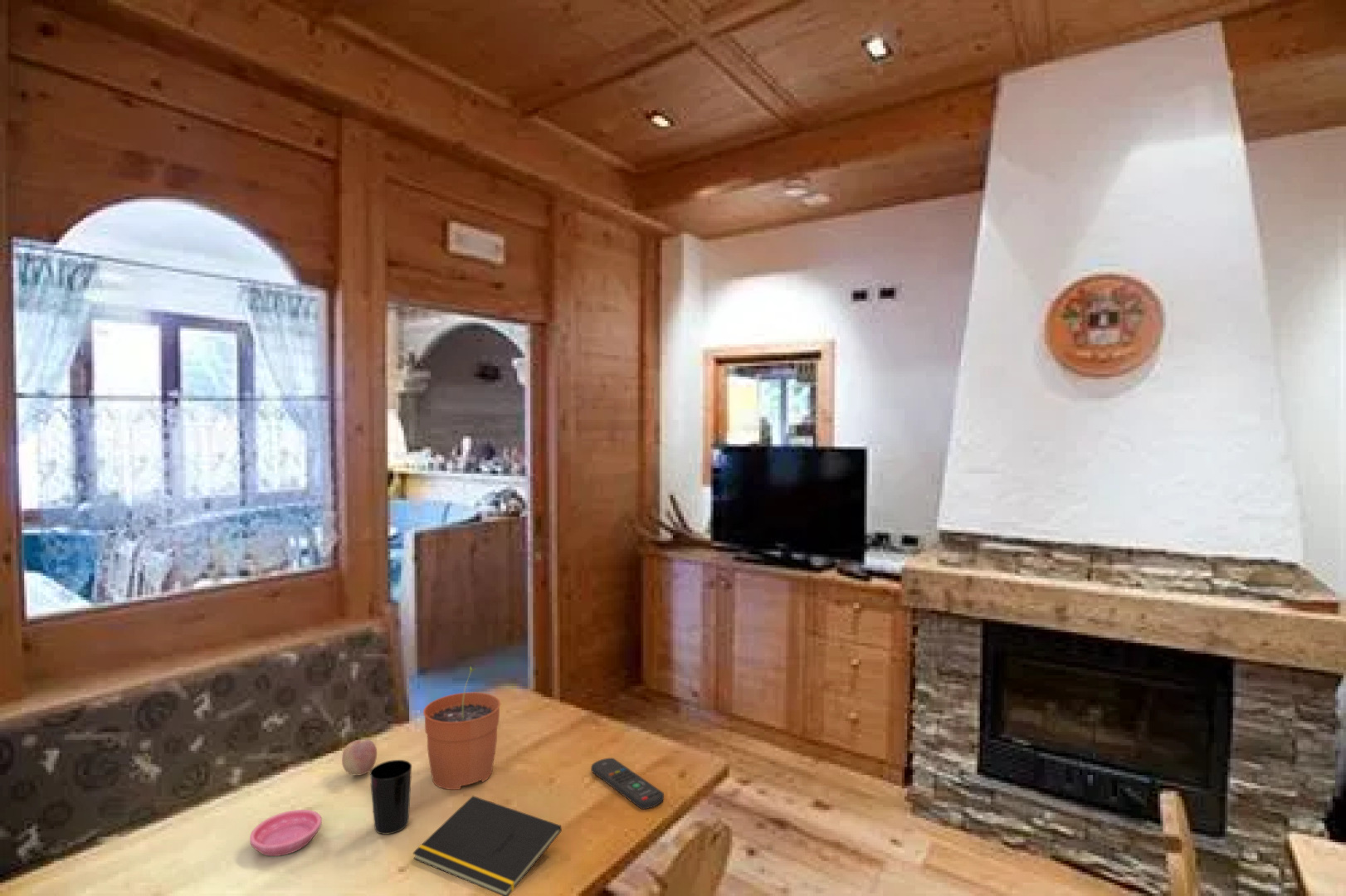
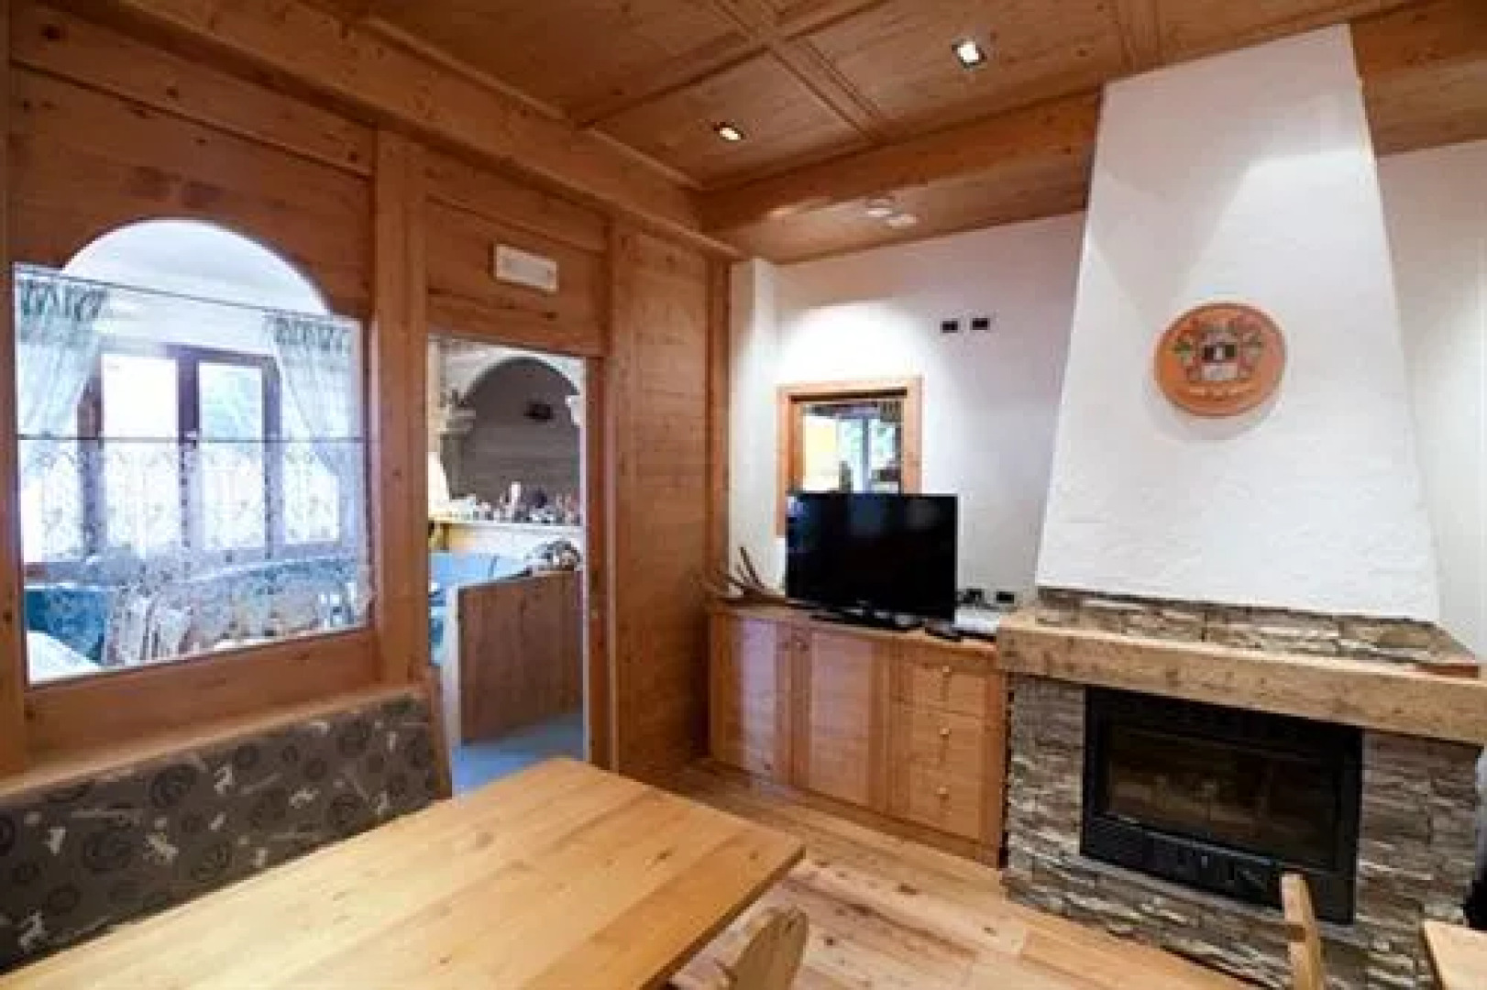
- saucer [249,809,323,857]
- plant pot [422,665,501,791]
- remote control [590,757,665,810]
- cup [369,759,412,835]
- fruit [341,738,378,777]
- notepad [412,795,563,896]
